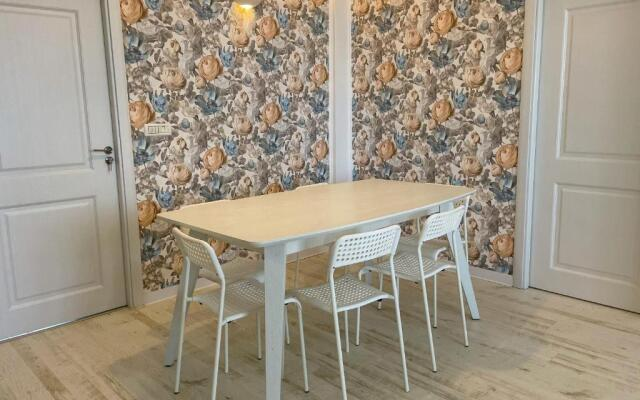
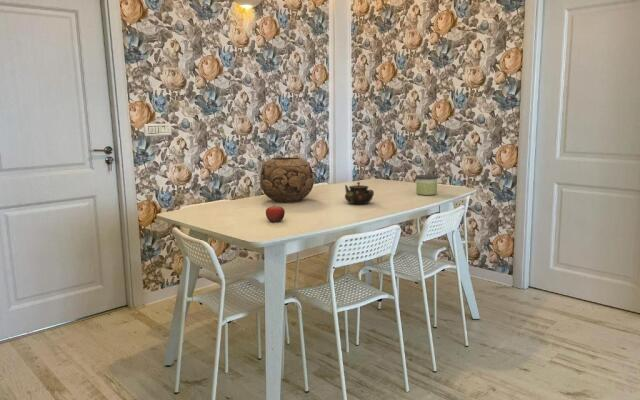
+ fruit [265,203,286,223]
+ teapot [344,181,375,205]
+ candle [414,174,439,196]
+ decorative bowl [259,156,315,203]
